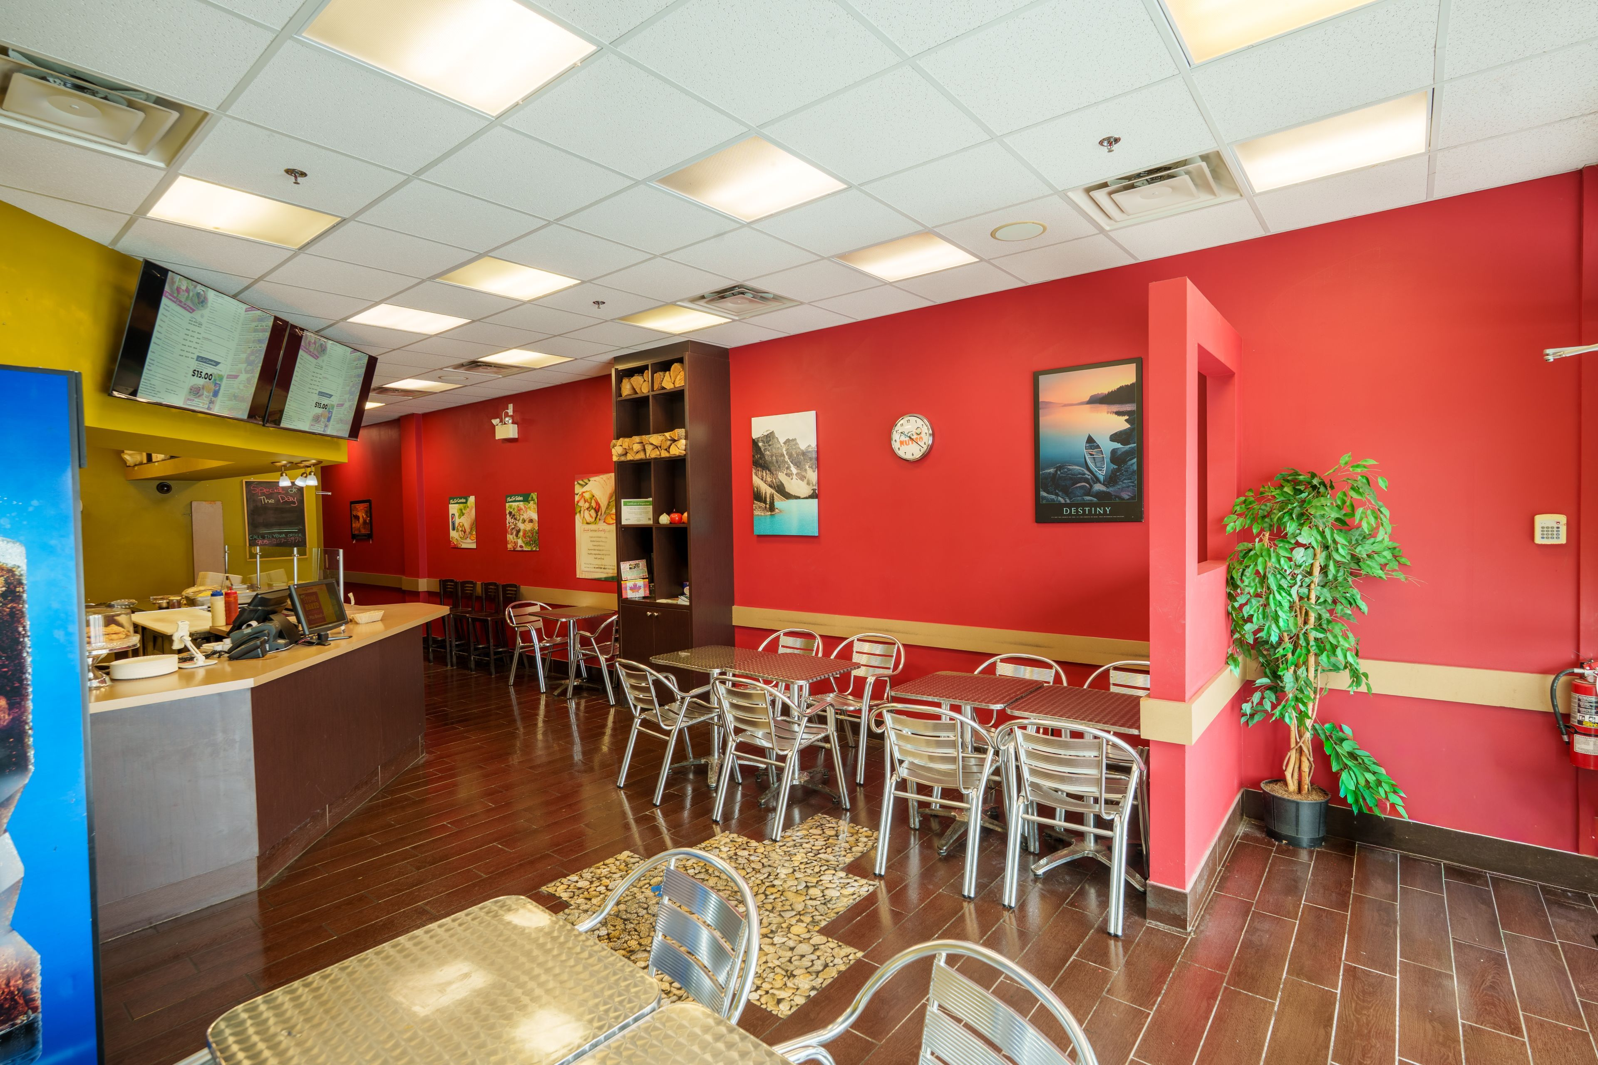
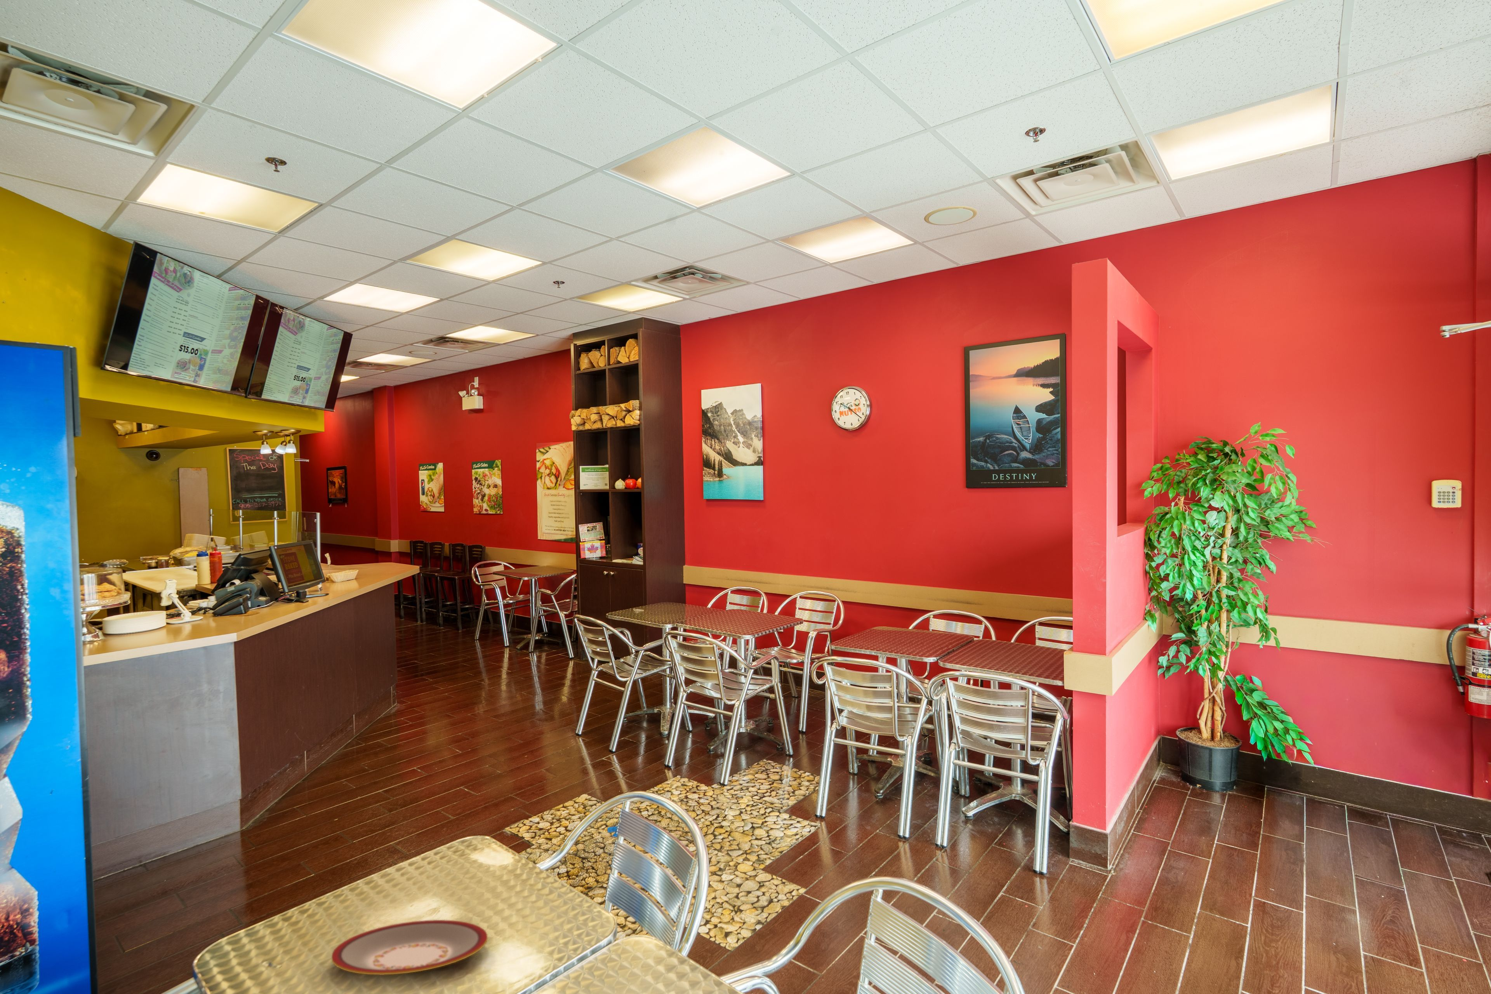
+ plate [332,920,488,975]
